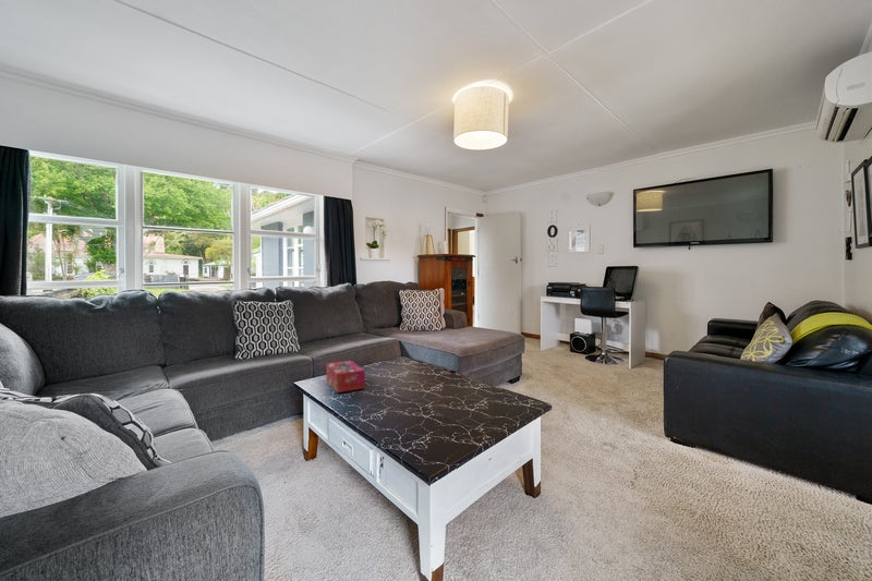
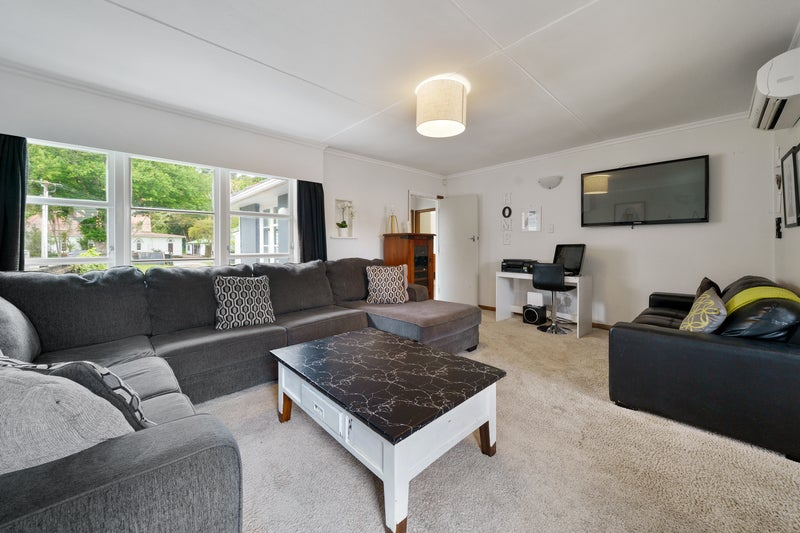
- tissue box [325,360,366,394]
